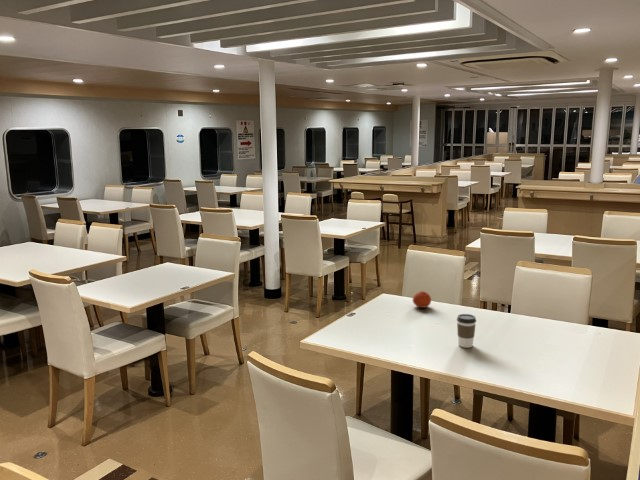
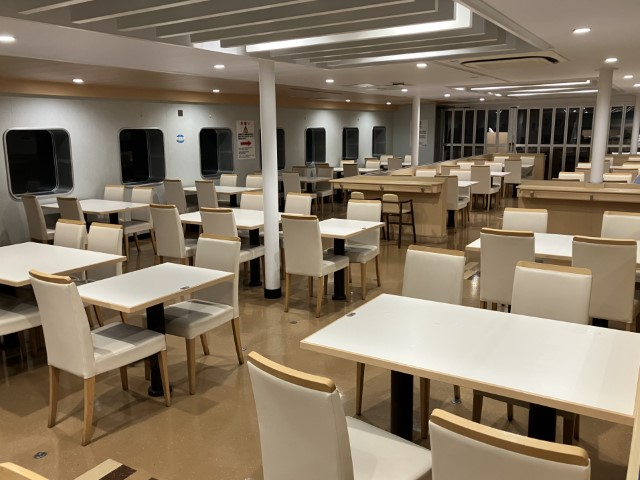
- coffee cup [456,313,477,349]
- fruit [412,290,432,309]
